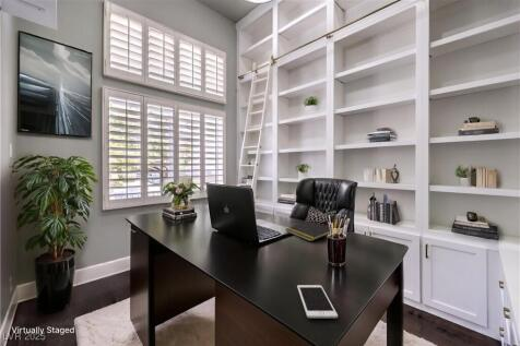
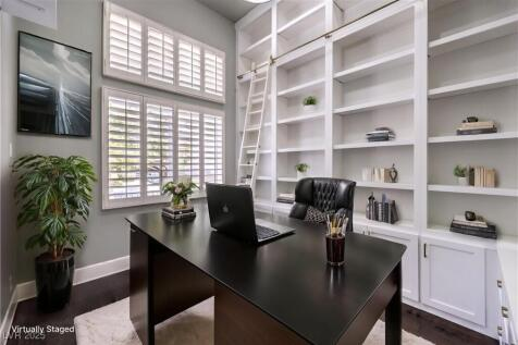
- cell phone [296,284,339,319]
- notepad [285,220,330,242]
